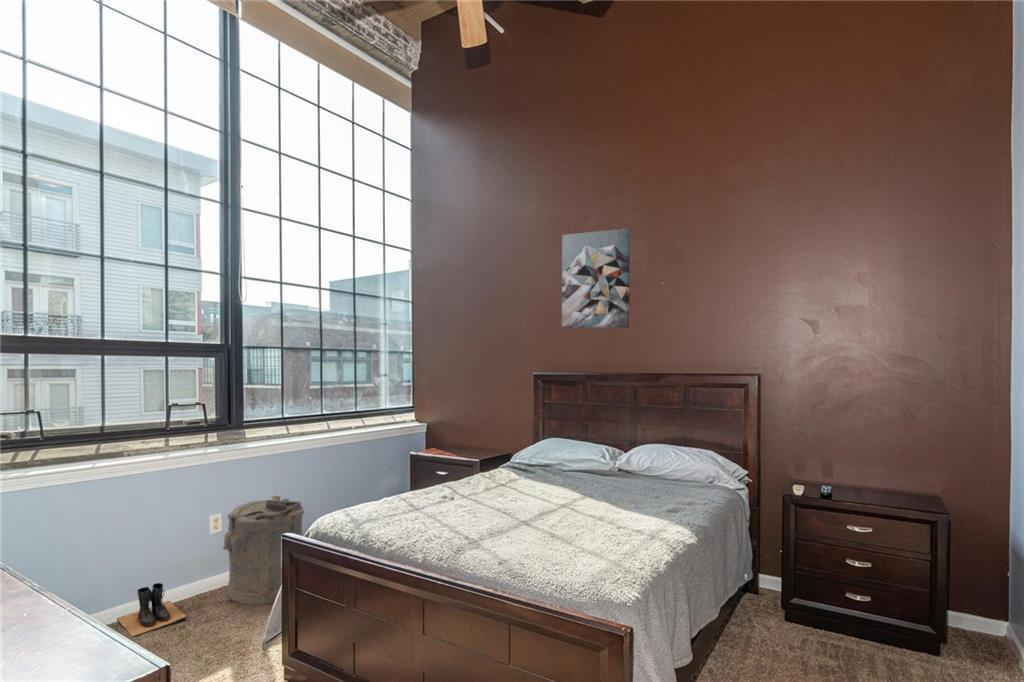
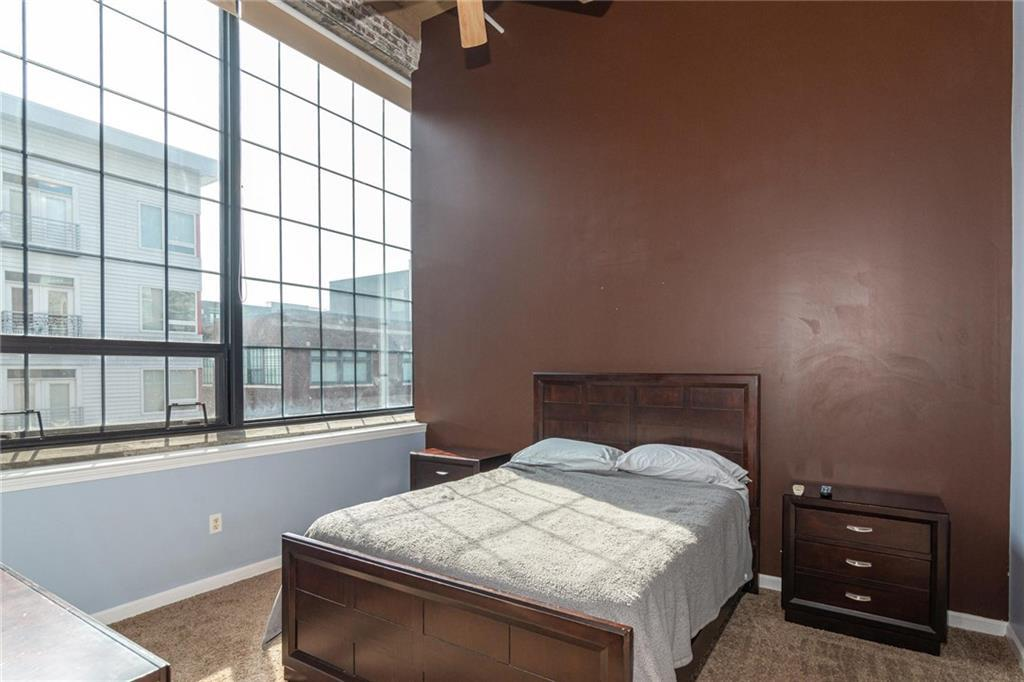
- laundry hamper [222,495,305,606]
- wall art [561,228,631,329]
- boots [116,582,188,638]
